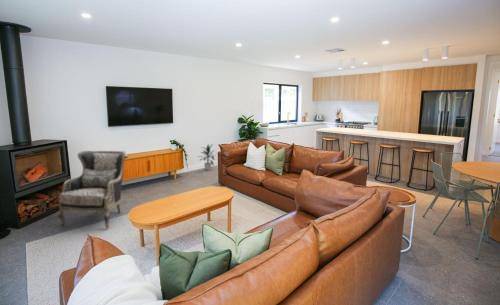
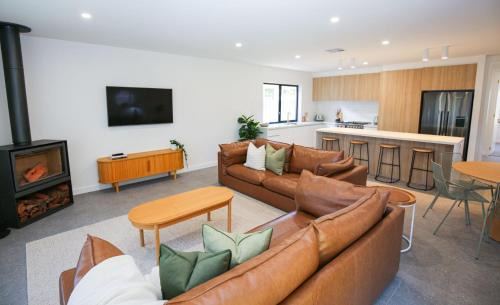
- indoor plant [197,143,218,171]
- armchair [56,150,127,229]
